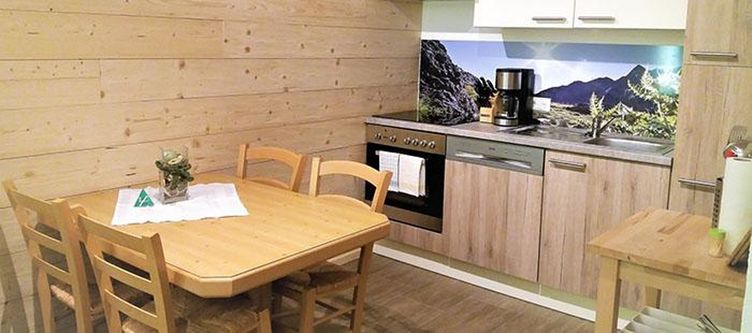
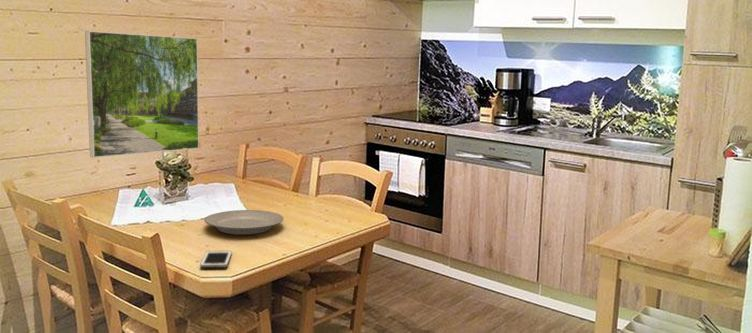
+ plate [203,209,285,236]
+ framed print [84,30,200,159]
+ cell phone [199,250,233,269]
